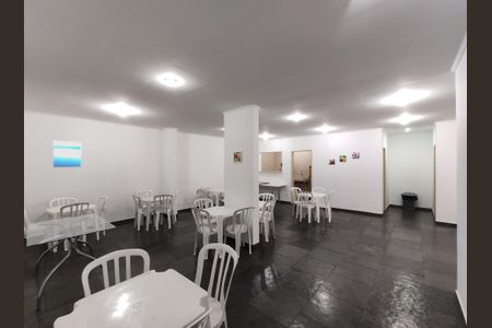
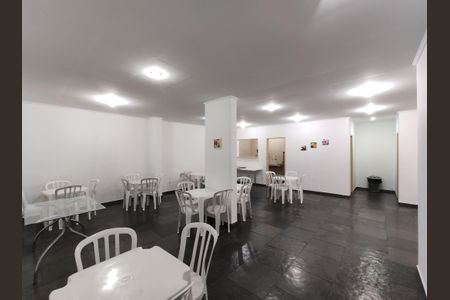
- wall art [51,140,82,168]
